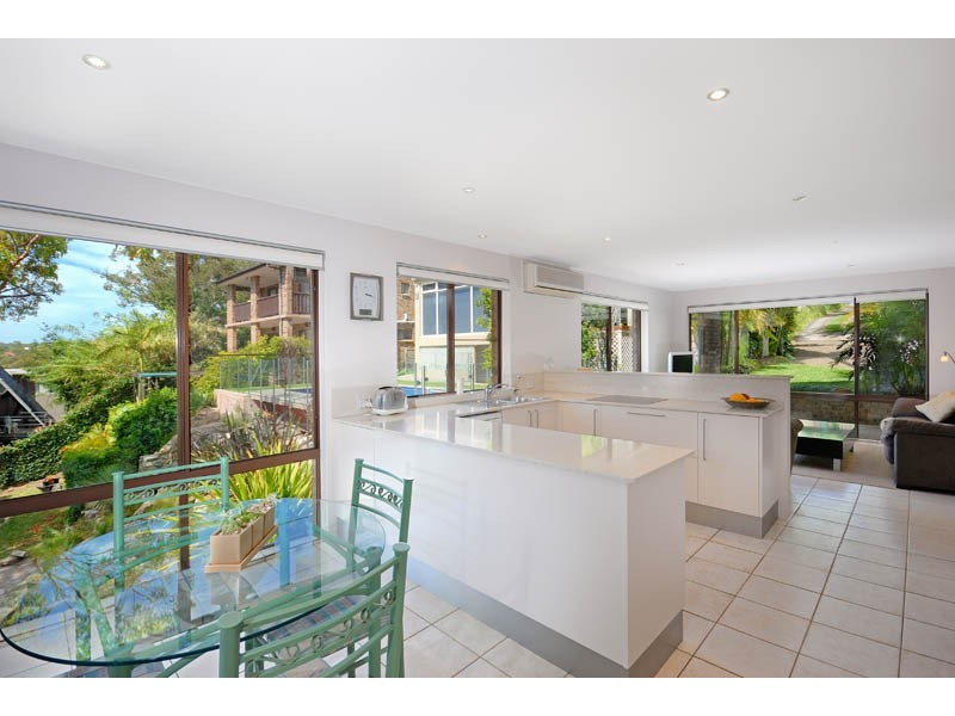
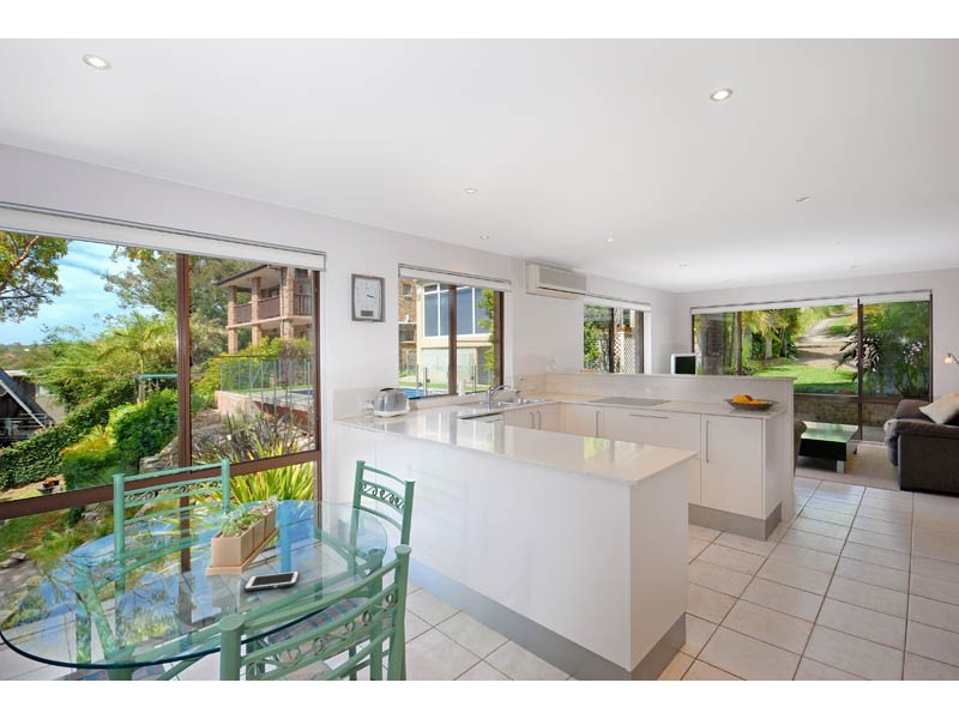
+ cell phone [243,570,301,592]
